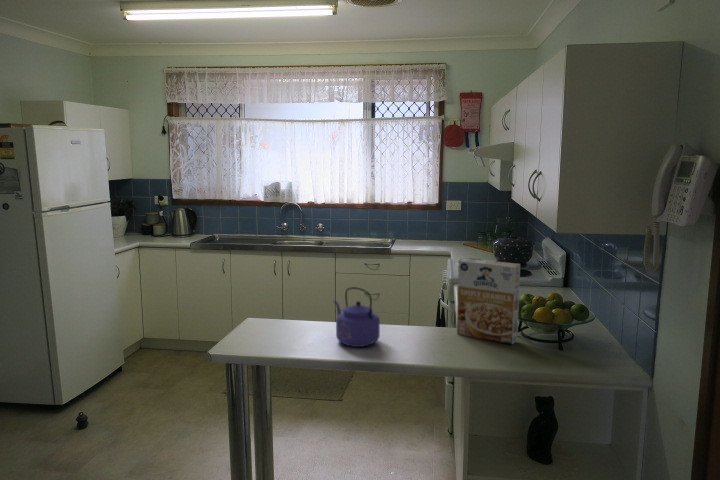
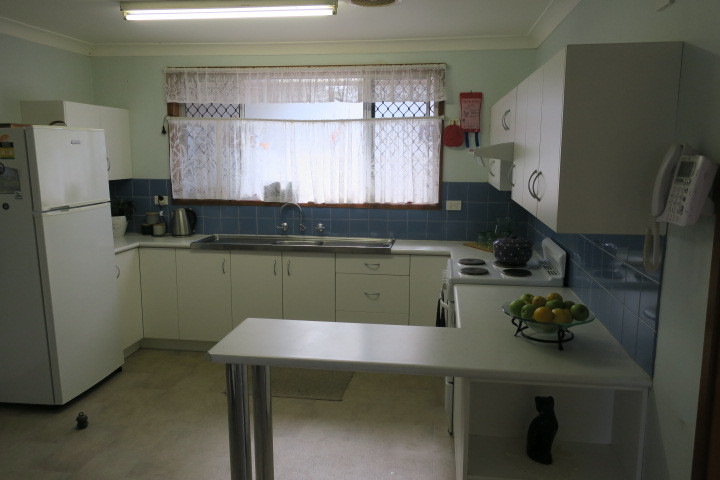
- cereal box [456,257,521,346]
- kettle [333,286,381,348]
